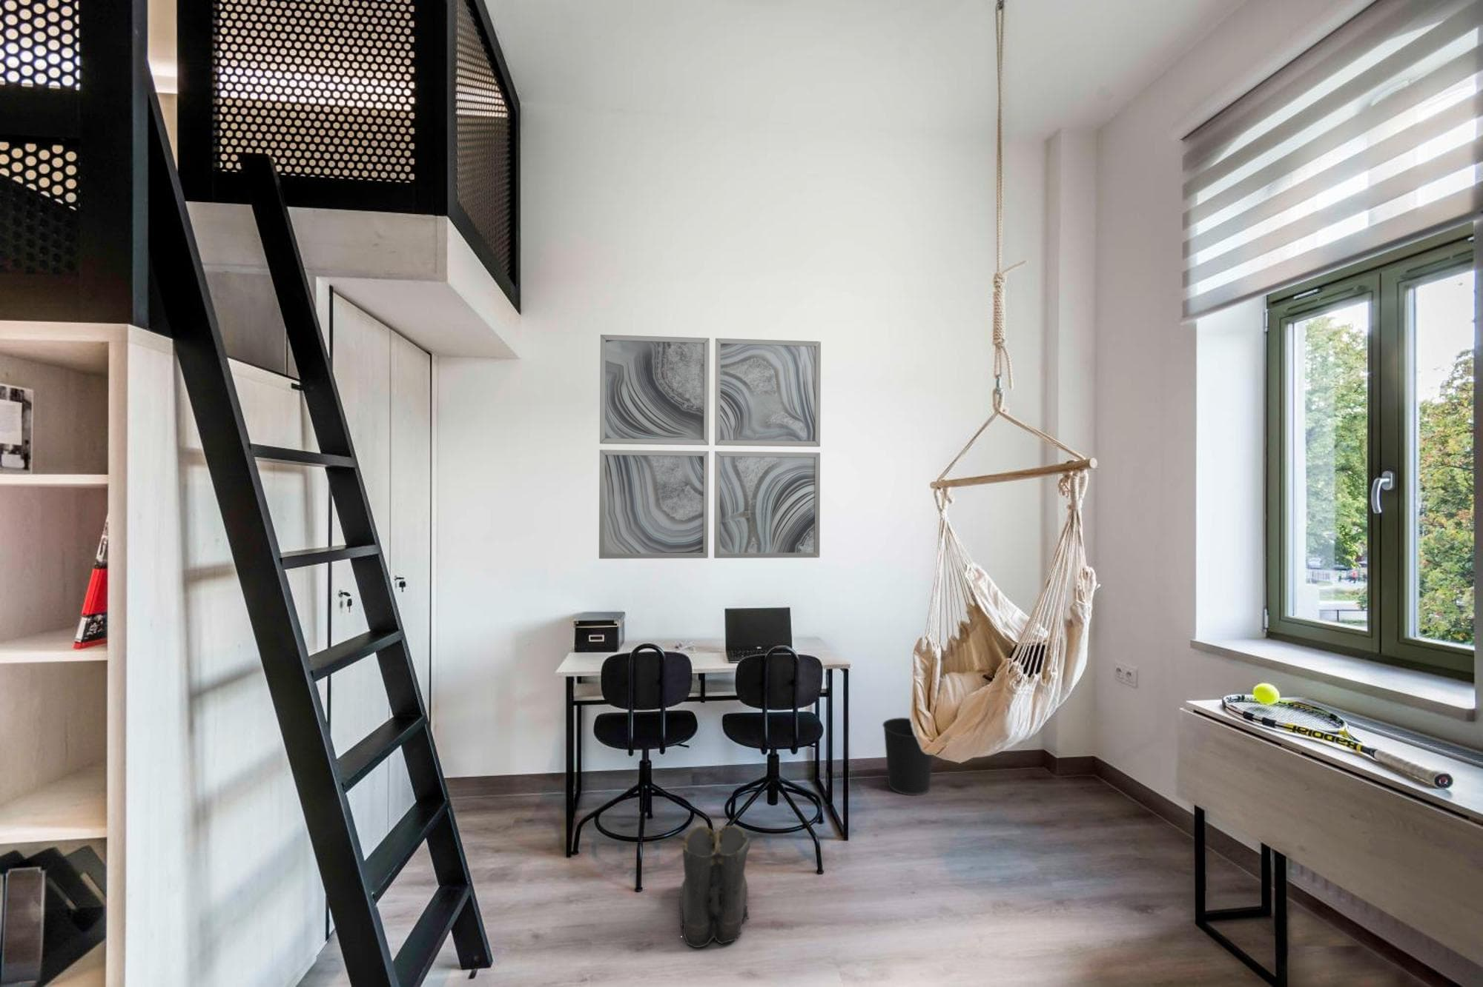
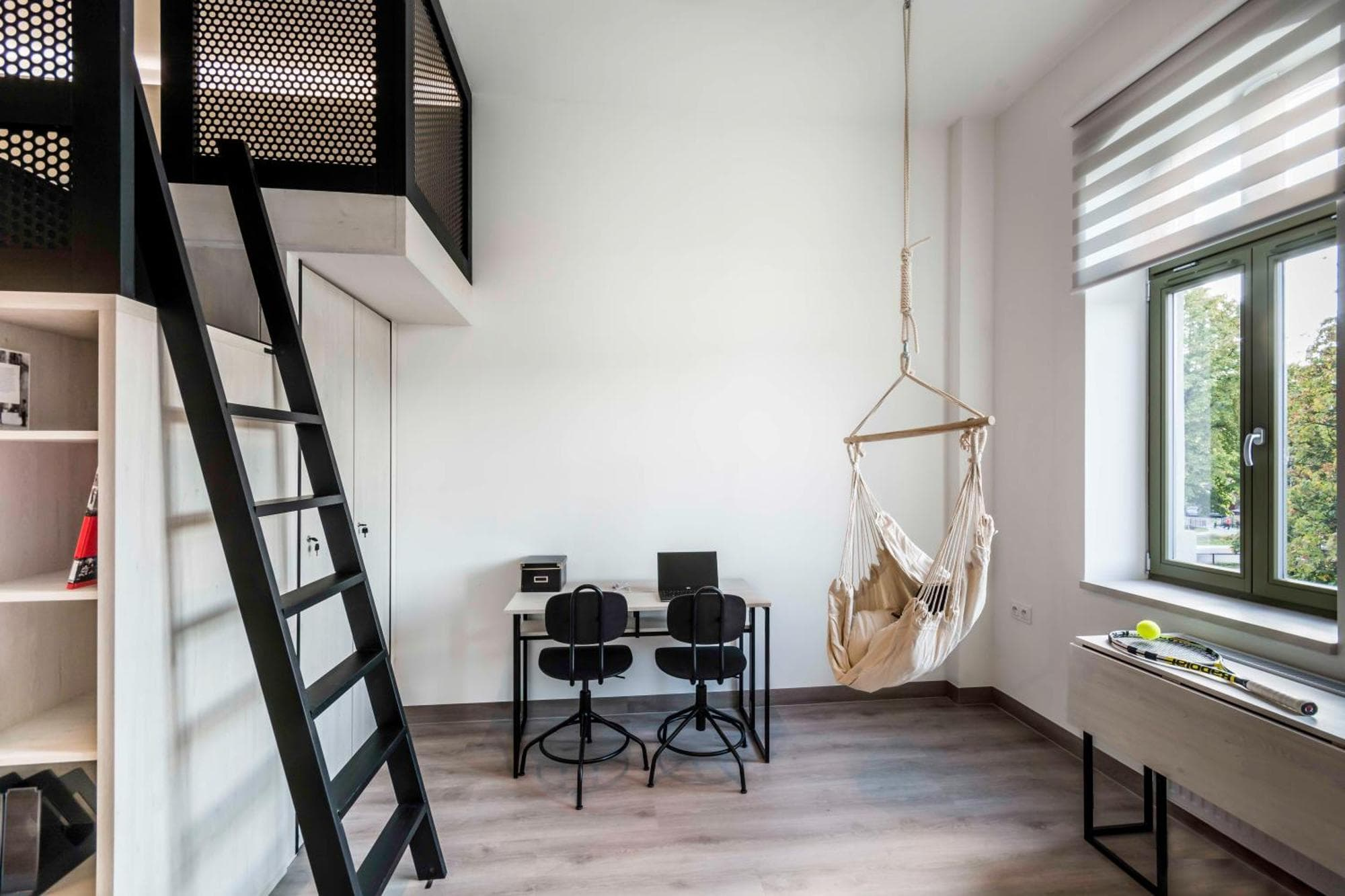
- boots [679,825,751,948]
- wastebasket [882,717,933,796]
- wall art [599,334,821,560]
